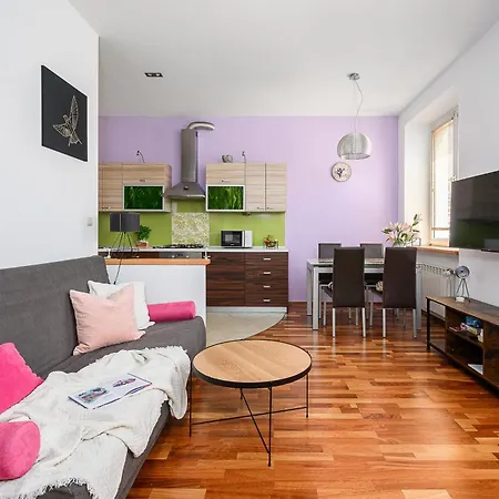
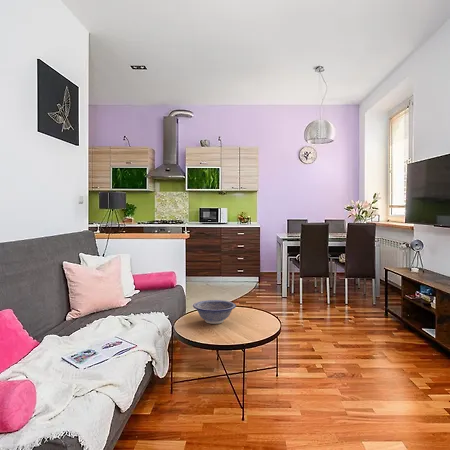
+ decorative bowl [192,299,237,325]
